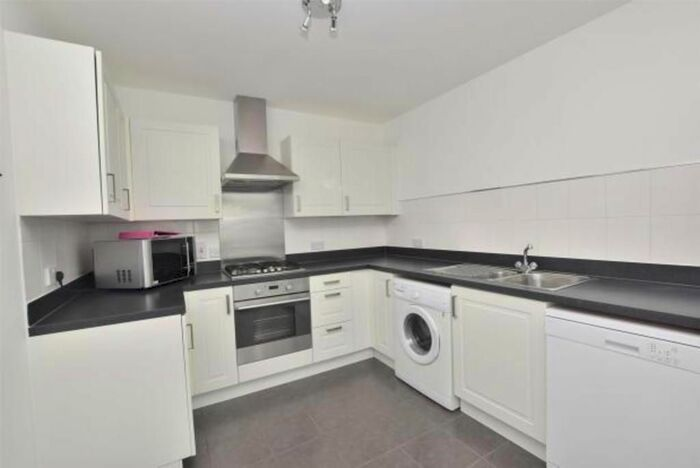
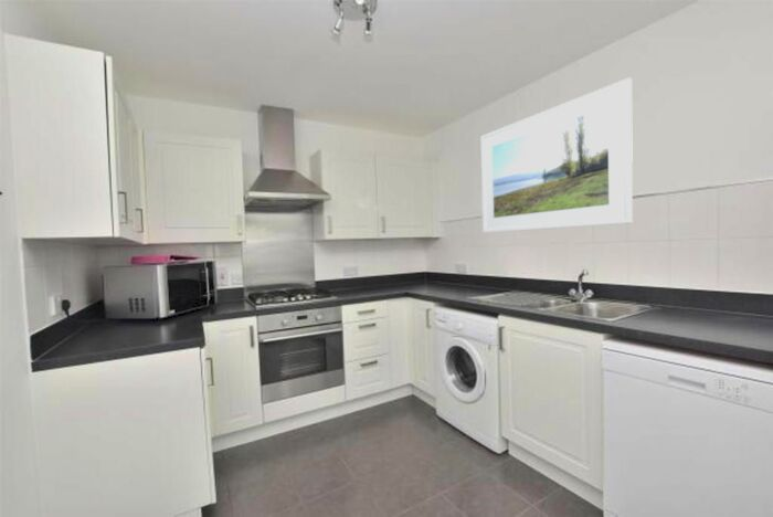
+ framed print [480,76,634,234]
